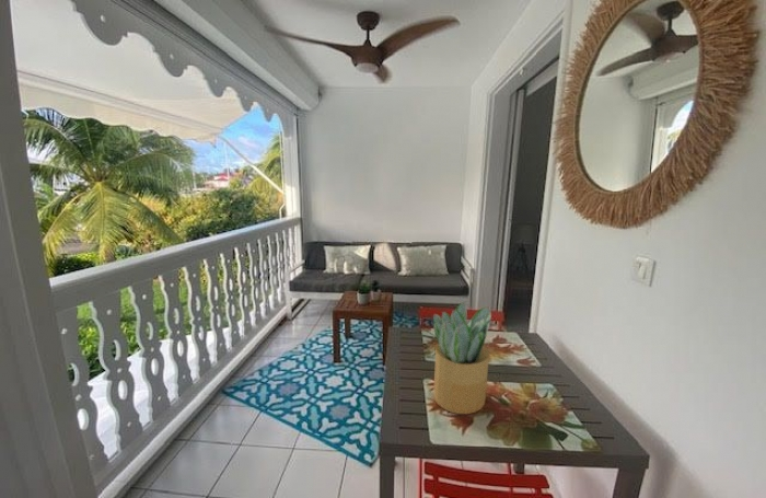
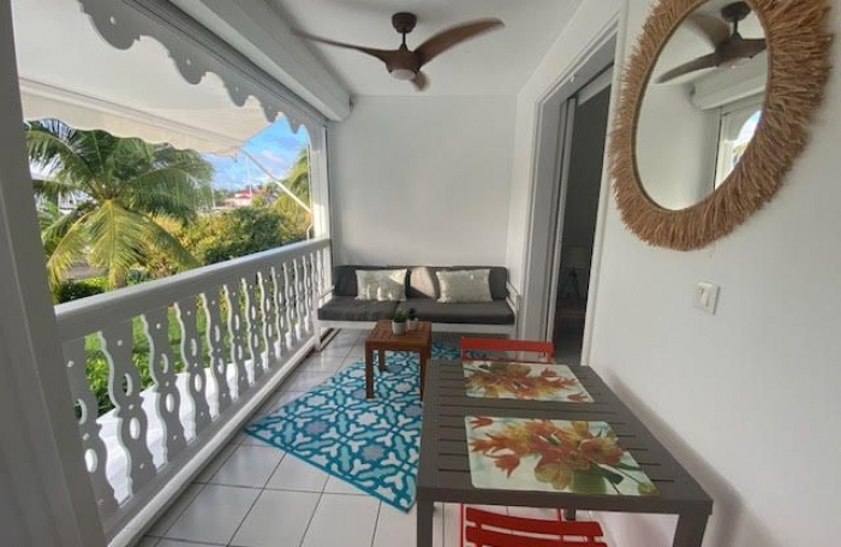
- potted plant [432,301,492,415]
